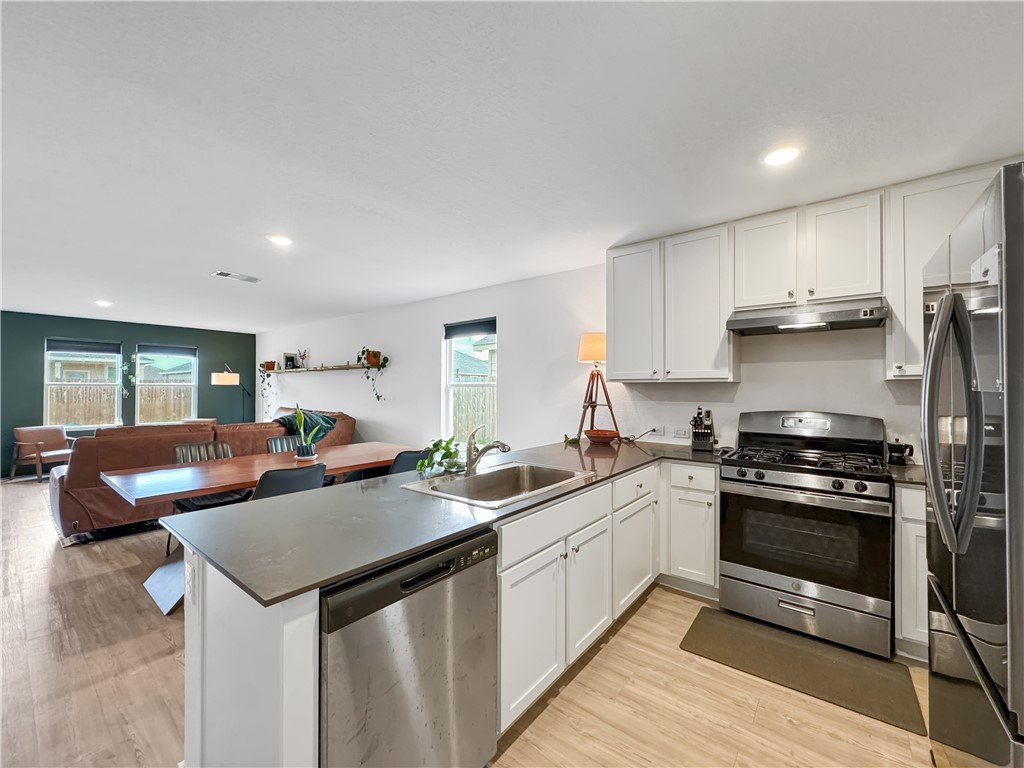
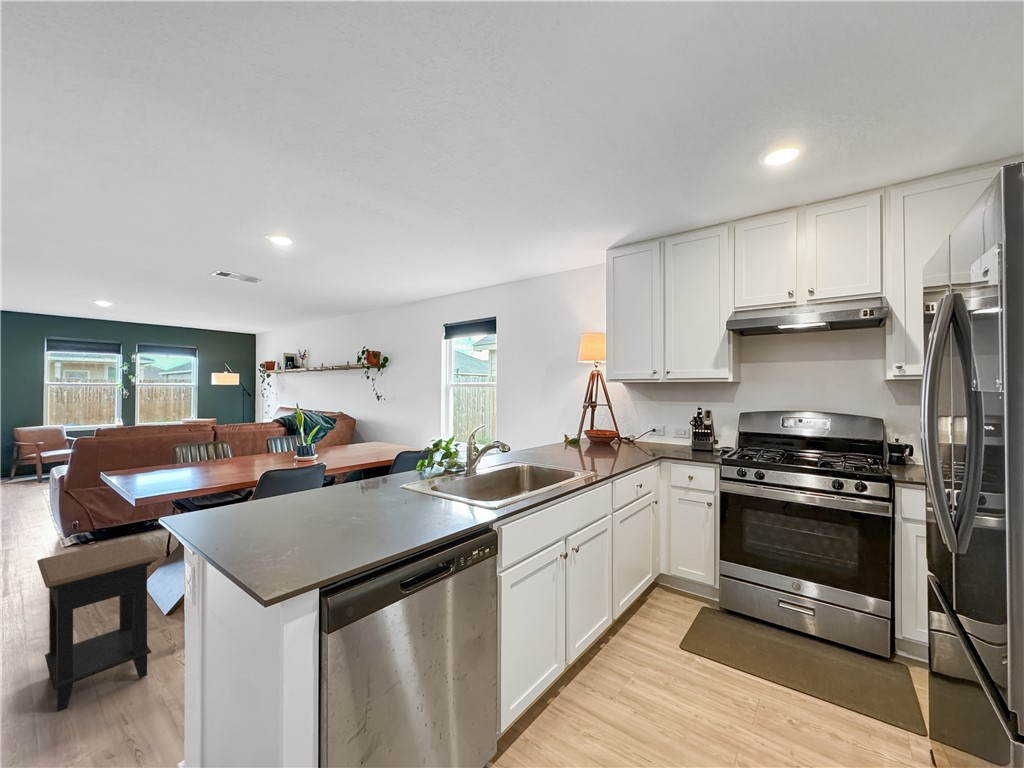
+ side table [36,537,160,713]
